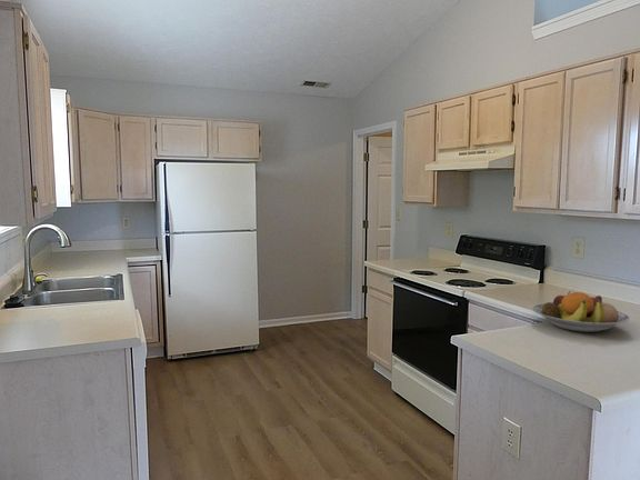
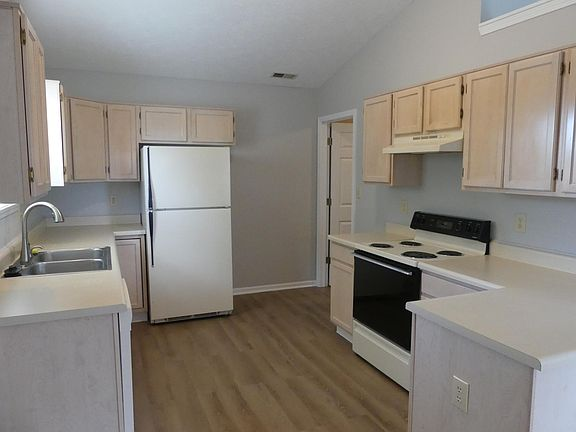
- fruit bowl [531,290,630,333]
